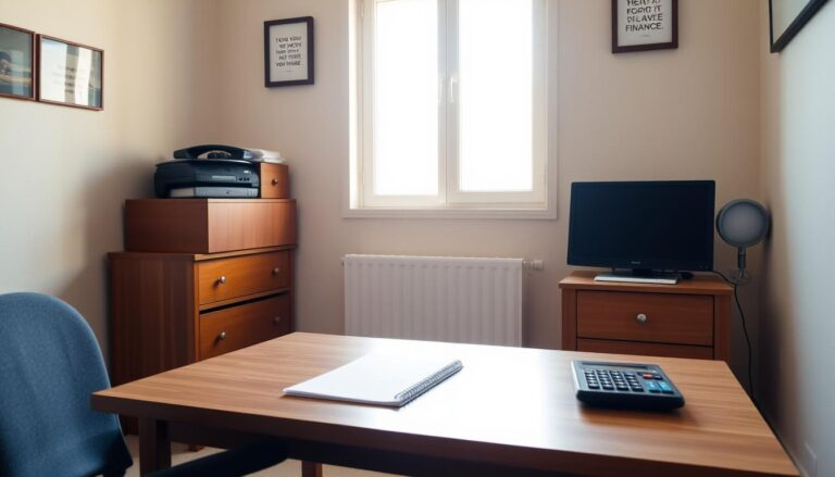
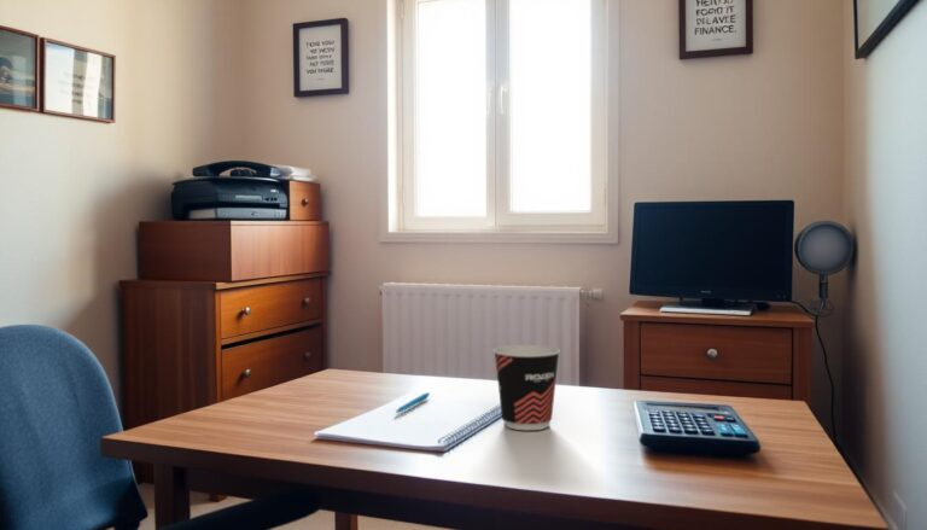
+ pen [395,391,431,414]
+ cup [492,344,561,431]
